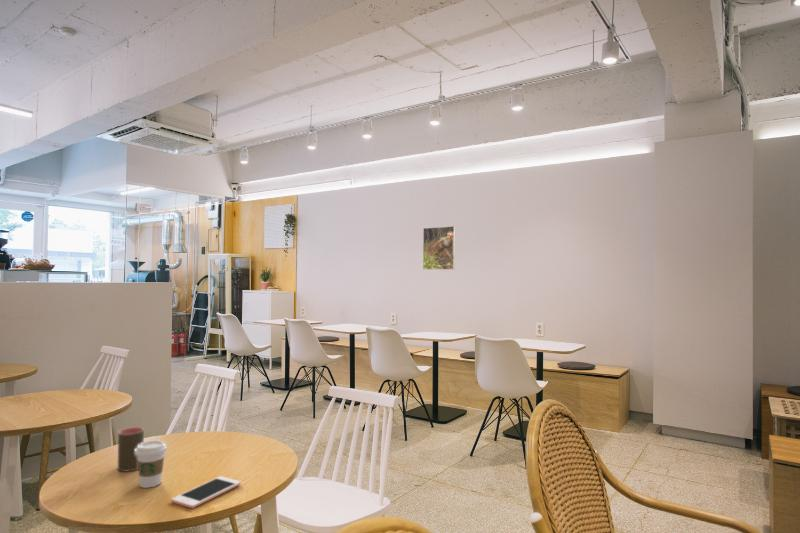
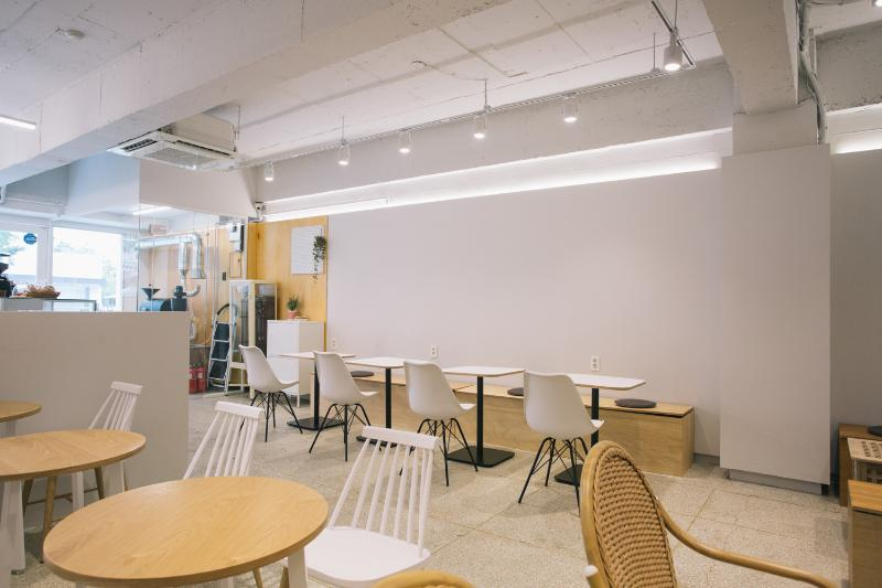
- cup [117,426,145,473]
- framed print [422,225,456,271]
- coffee cup [135,439,168,489]
- cell phone [170,475,242,509]
